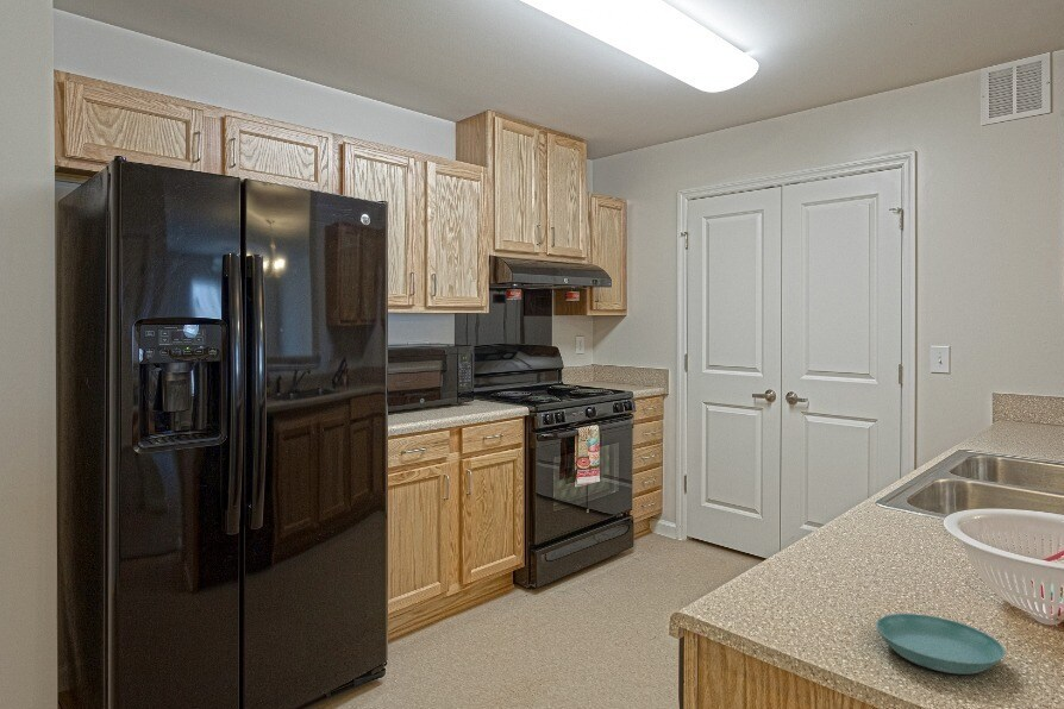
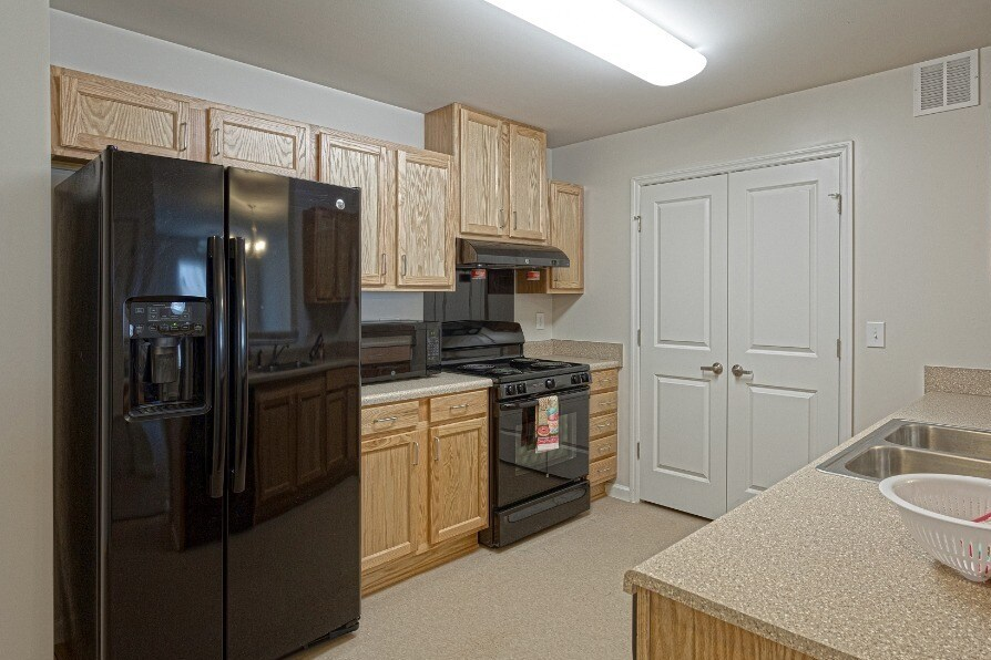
- saucer [875,613,1006,676]
